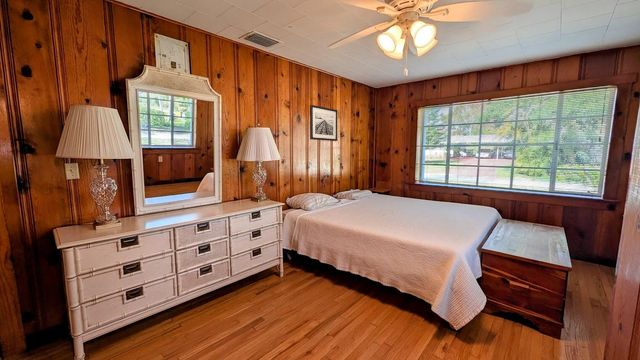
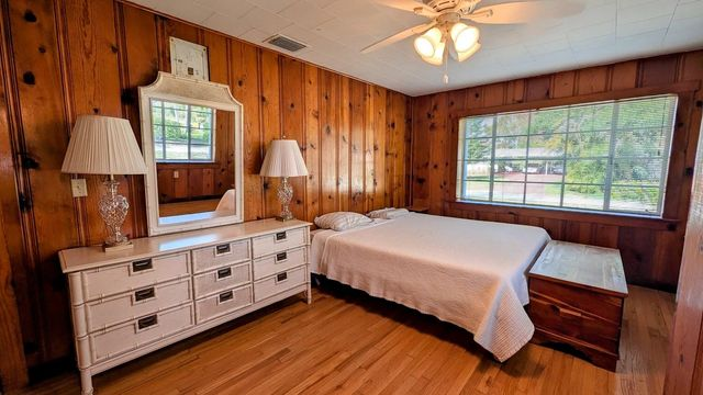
- wall art [309,104,338,142]
